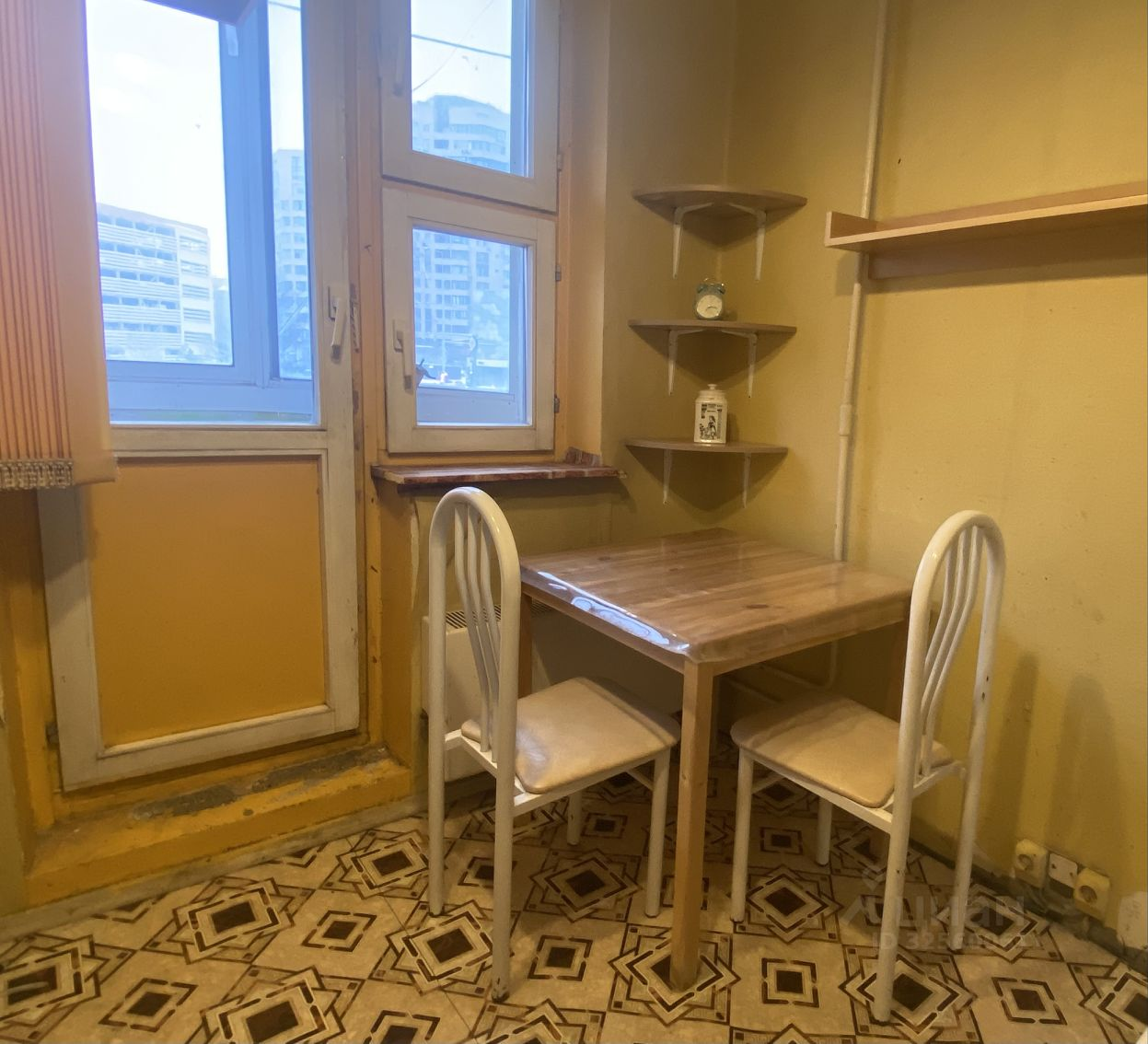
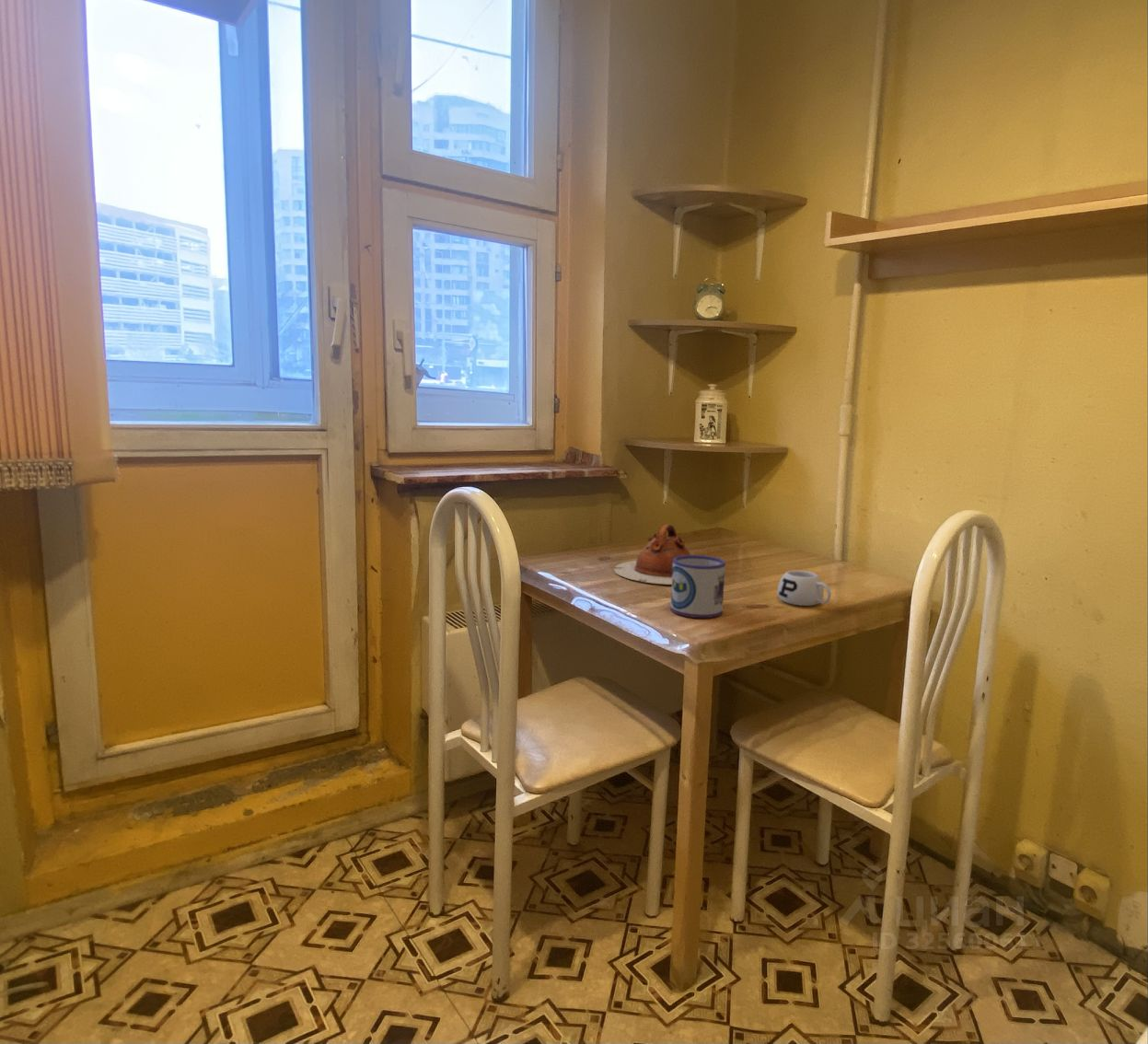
+ mug [669,554,726,619]
+ mug [776,570,832,607]
+ teapot [612,523,691,586]
